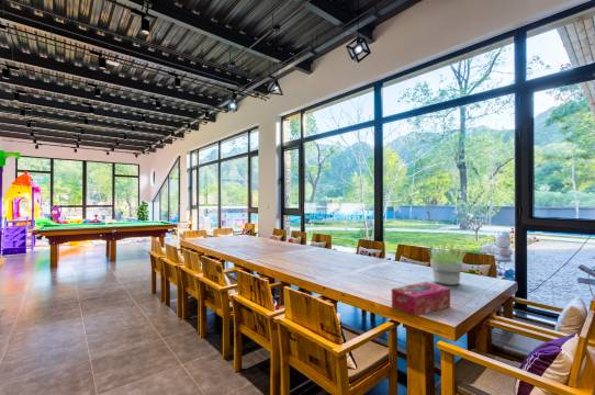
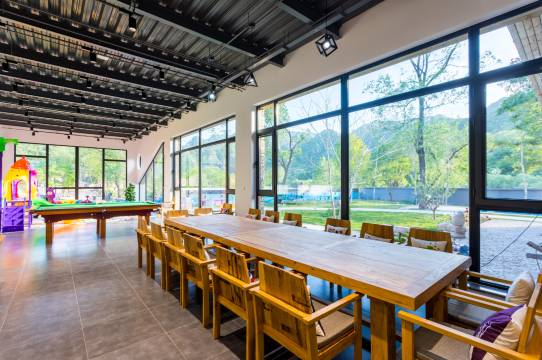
- tissue box [391,281,451,318]
- potted plant [419,238,471,286]
